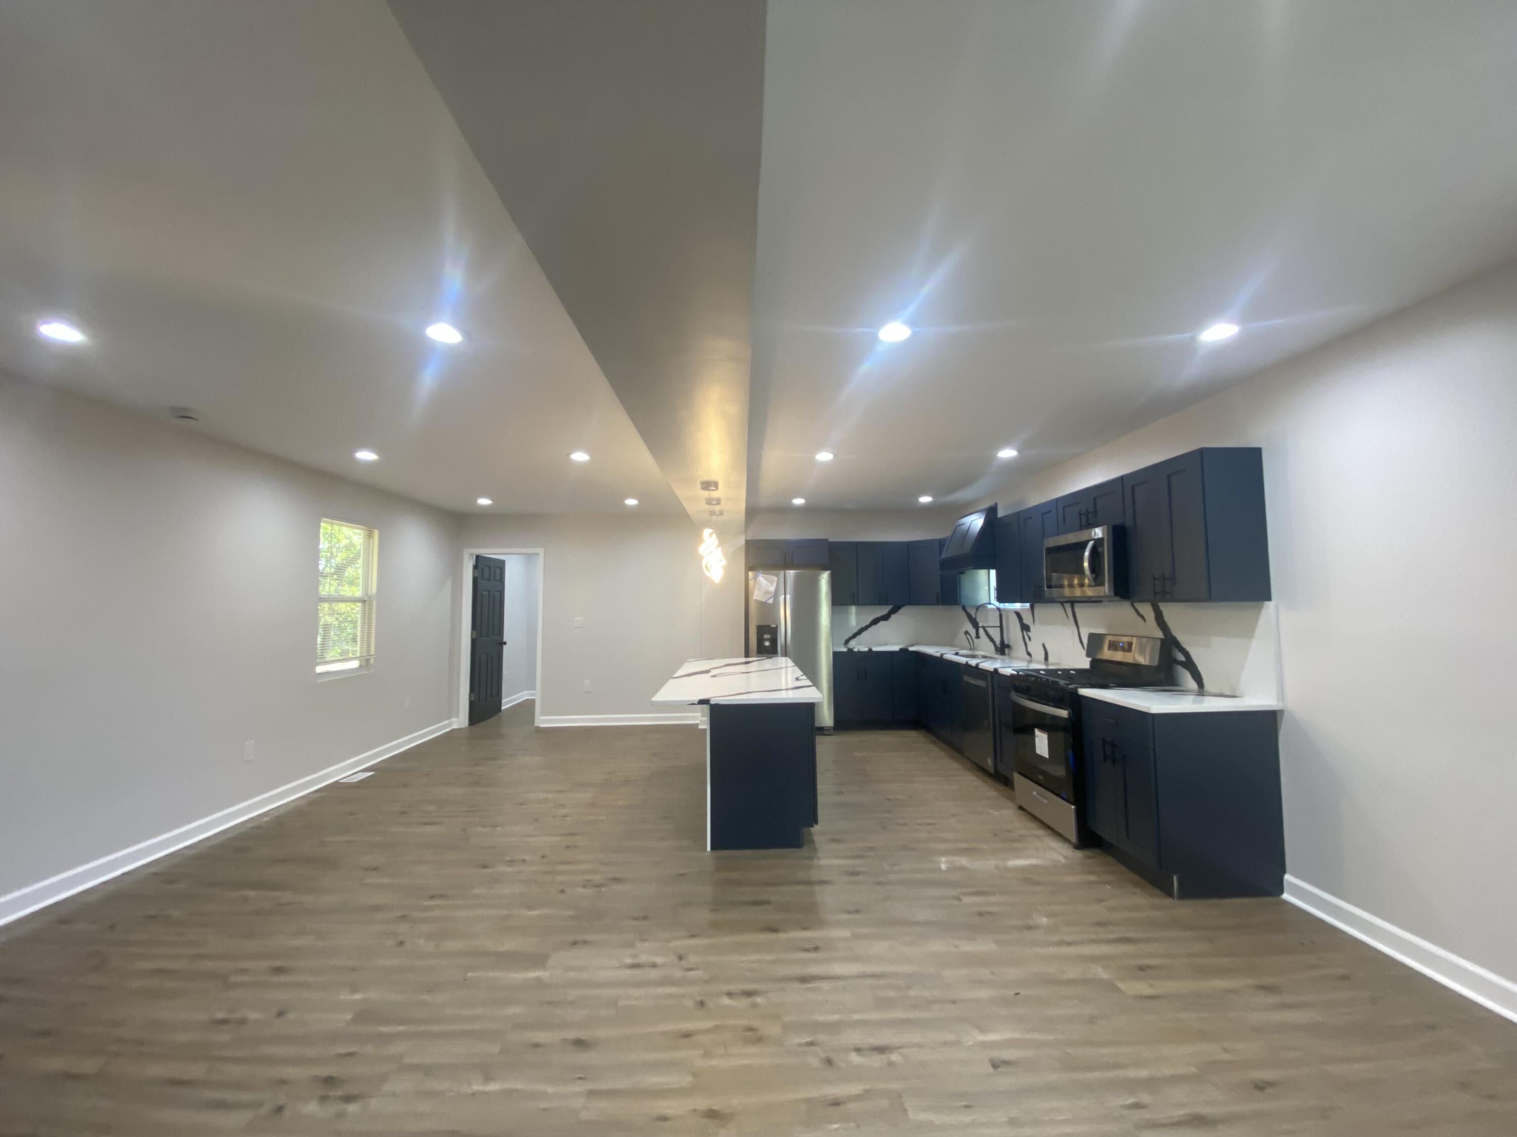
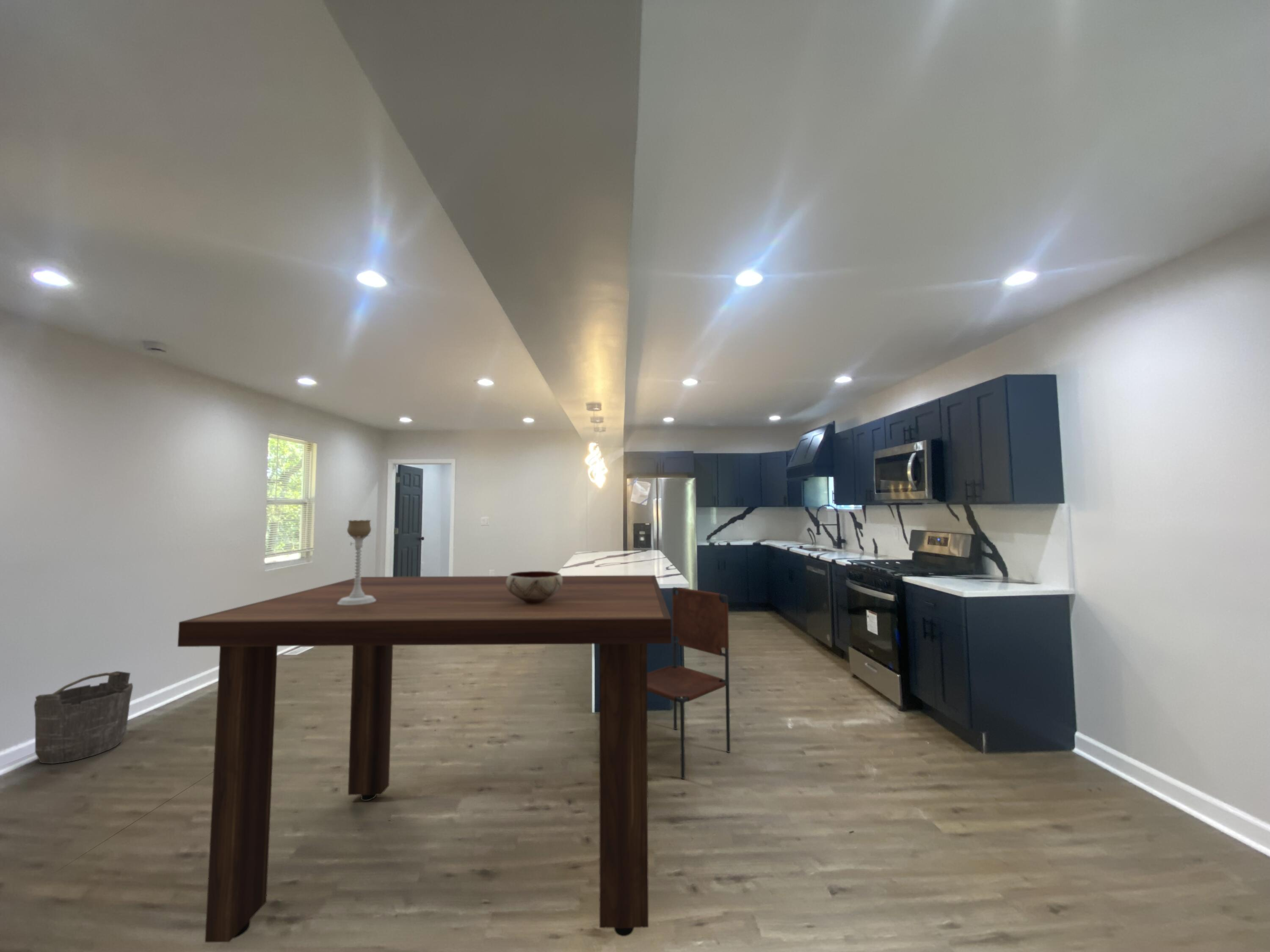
+ candle holder [337,520,376,605]
+ chair [647,587,731,779]
+ bowl [506,571,563,603]
+ dining table [177,575,672,943]
+ bucket [33,671,133,764]
